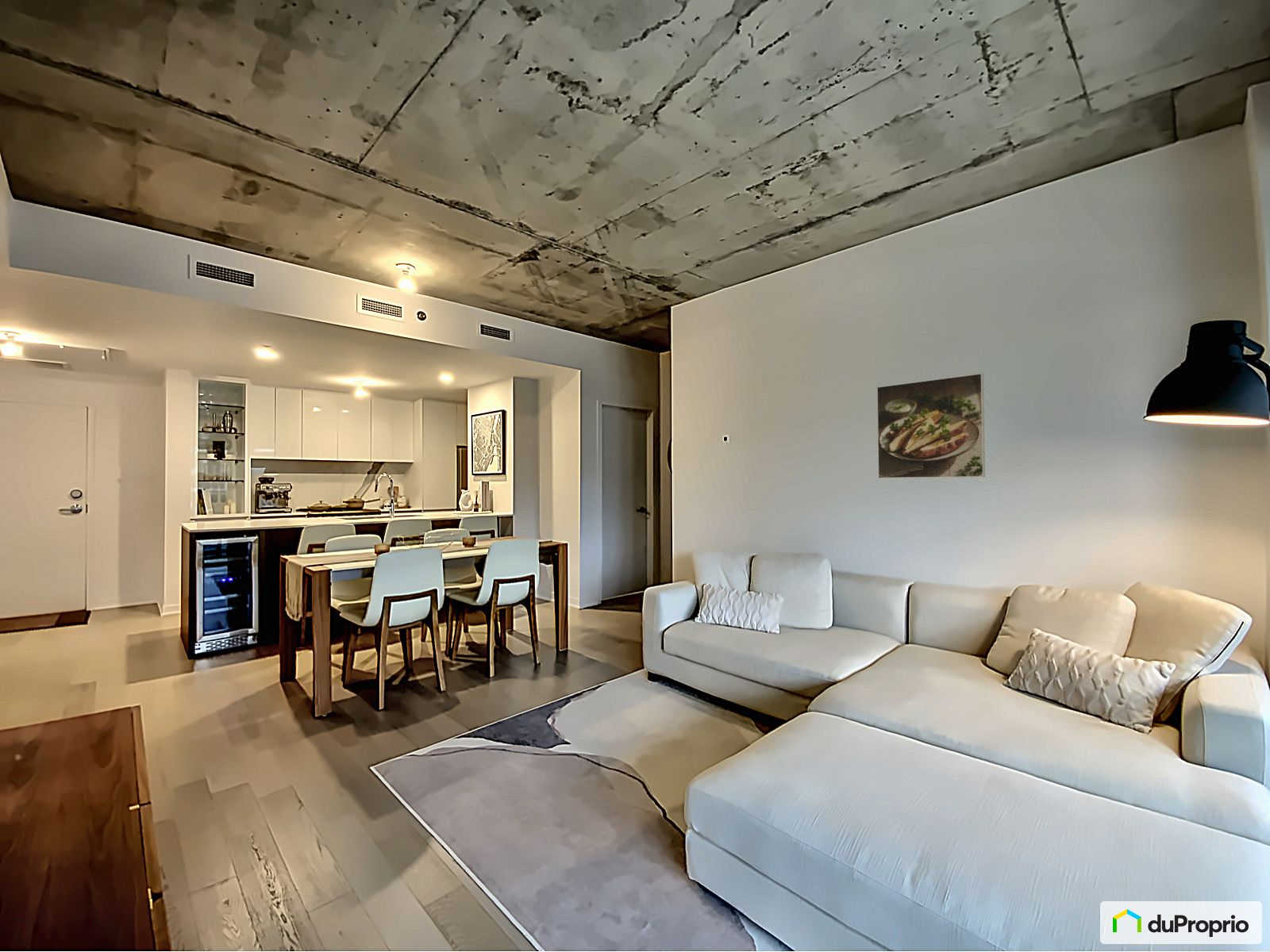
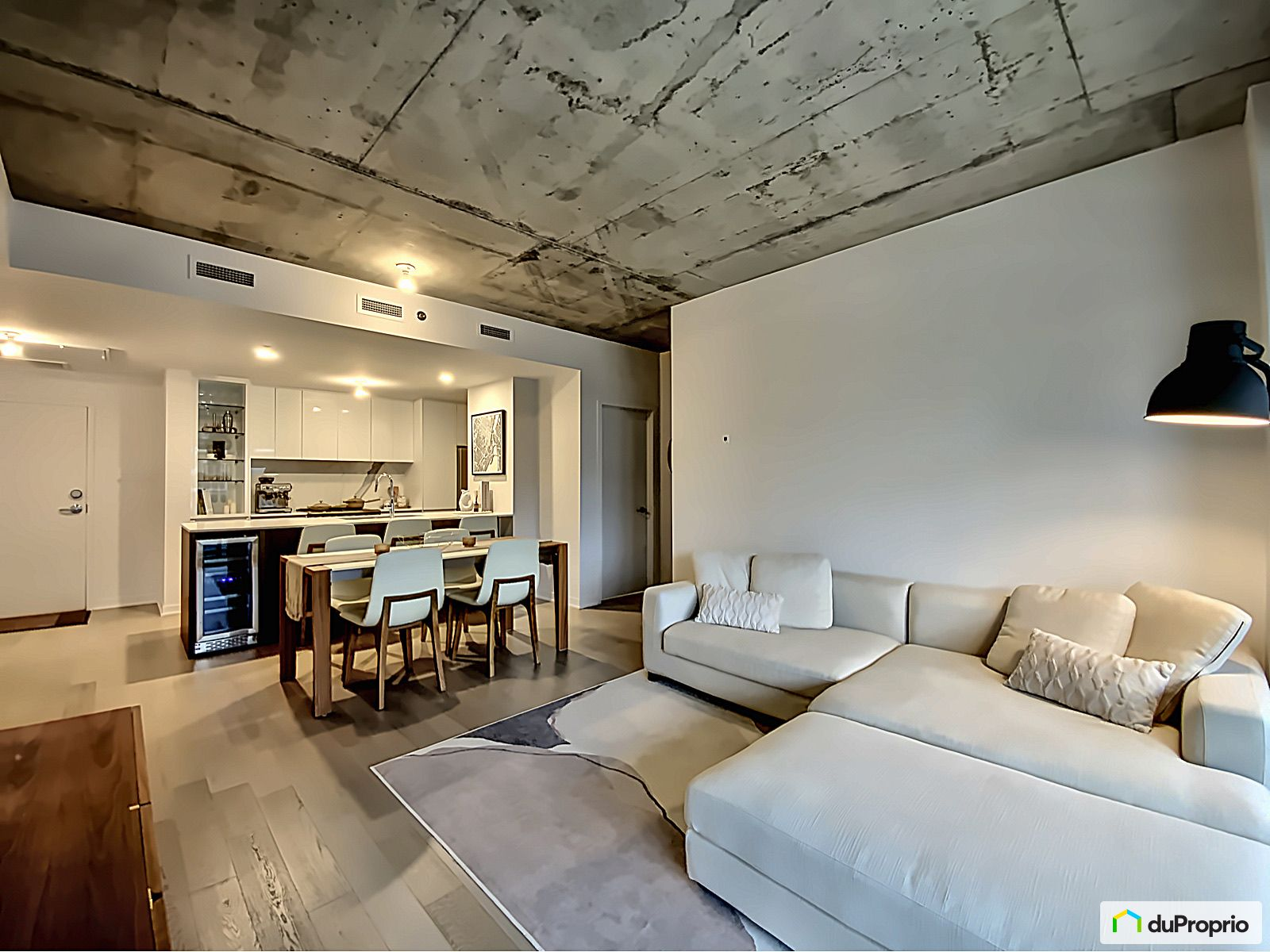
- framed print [876,372,986,479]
